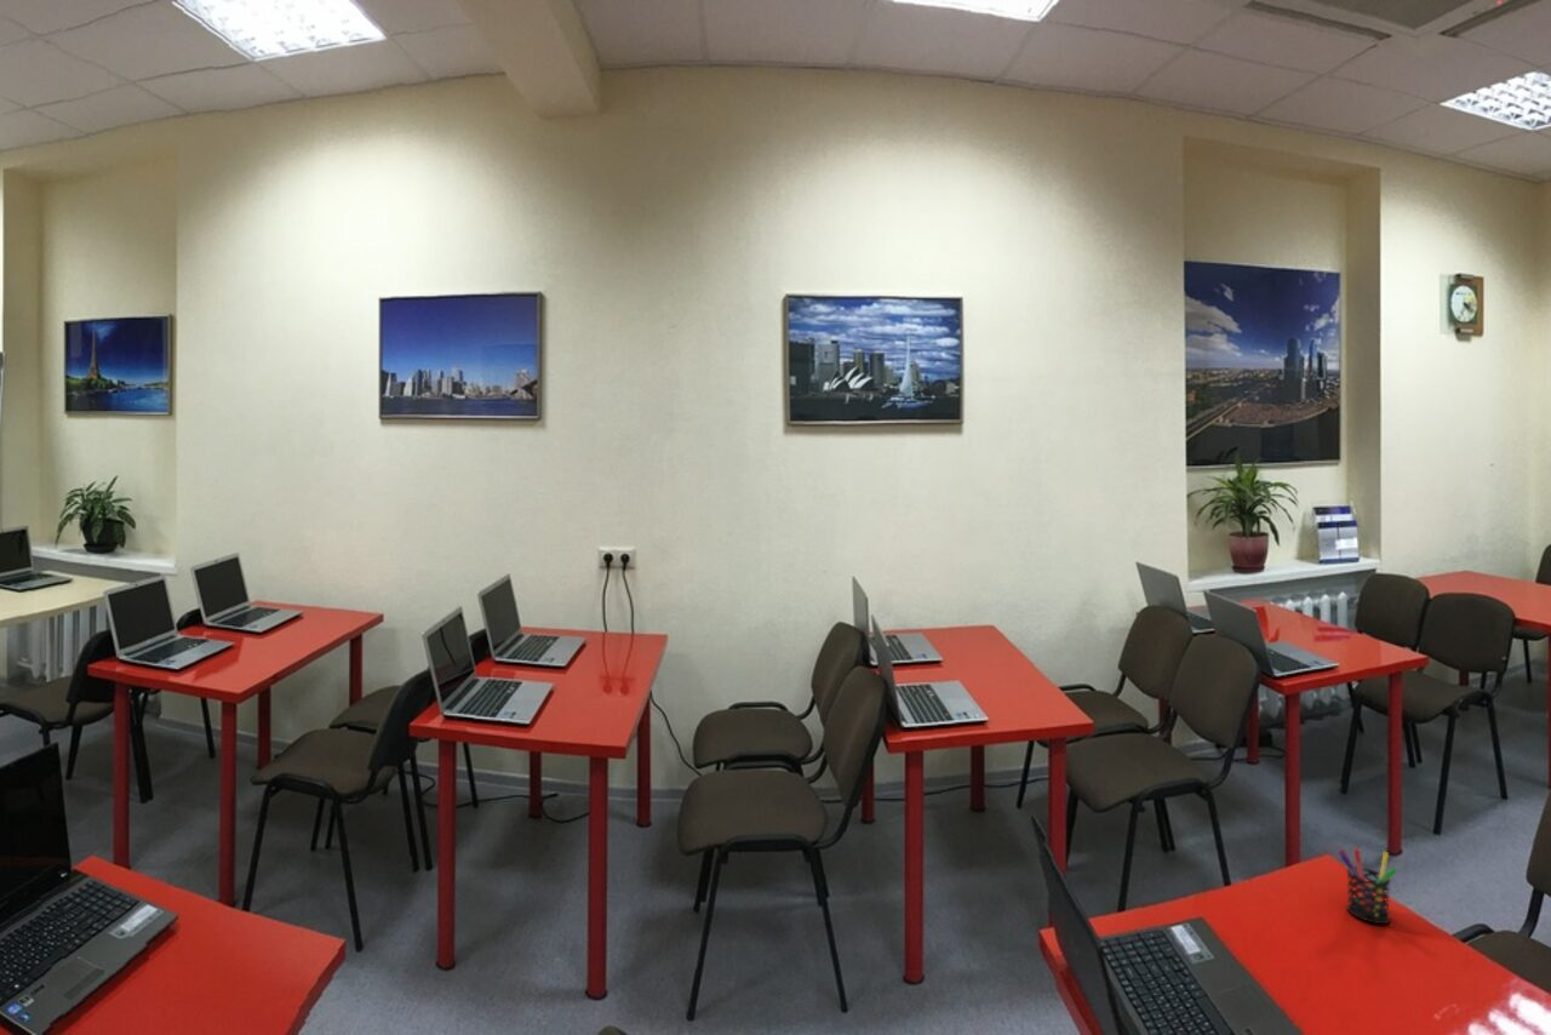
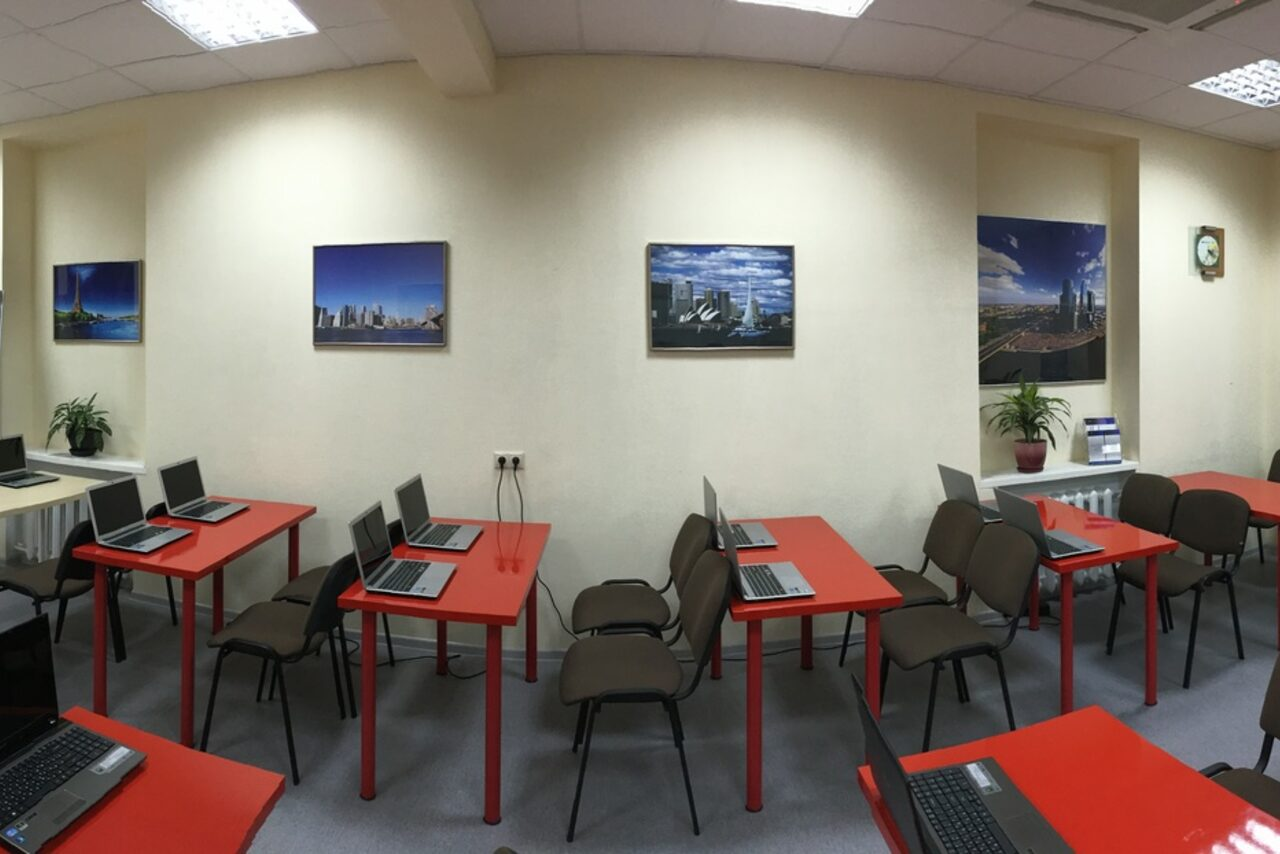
- pen holder [1335,847,1398,925]
